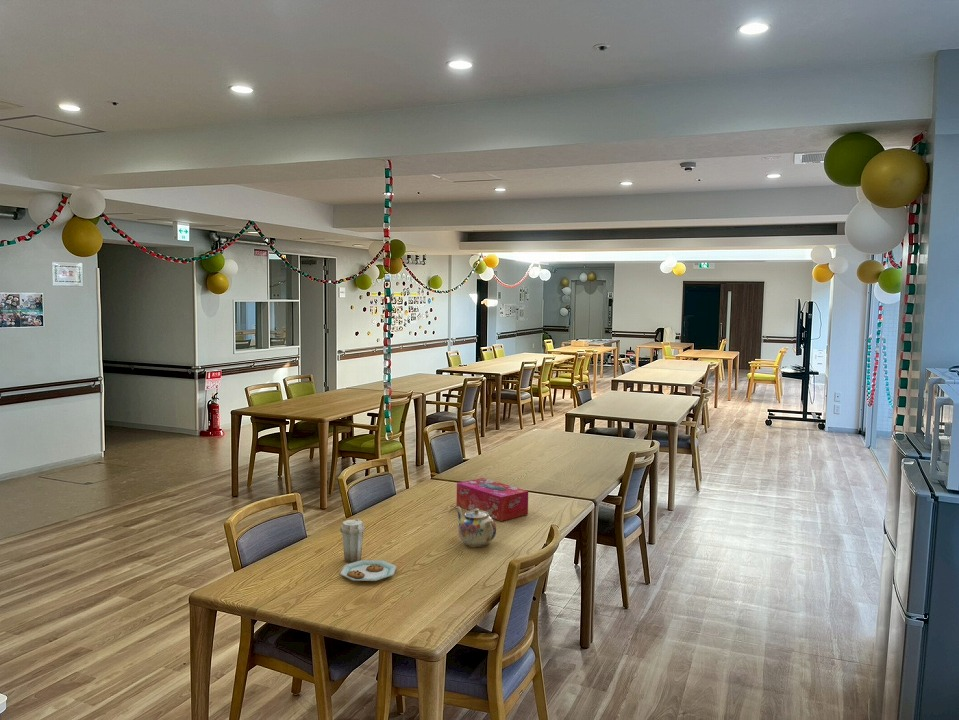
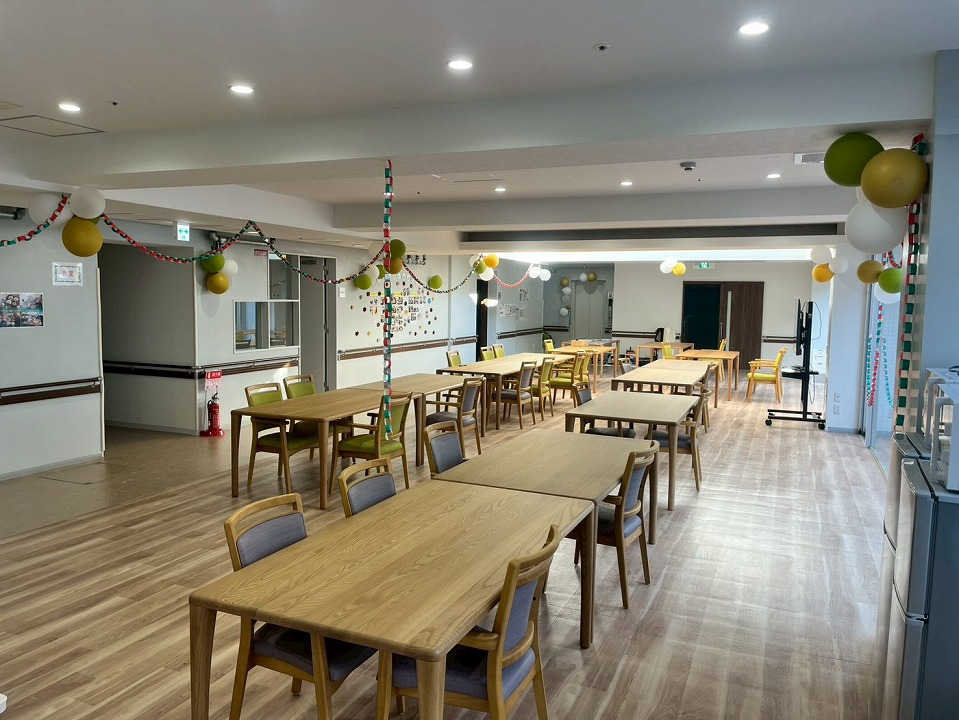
- tissue box [456,477,529,522]
- plate [339,517,397,582]
- teapot [455,506,497,548]
